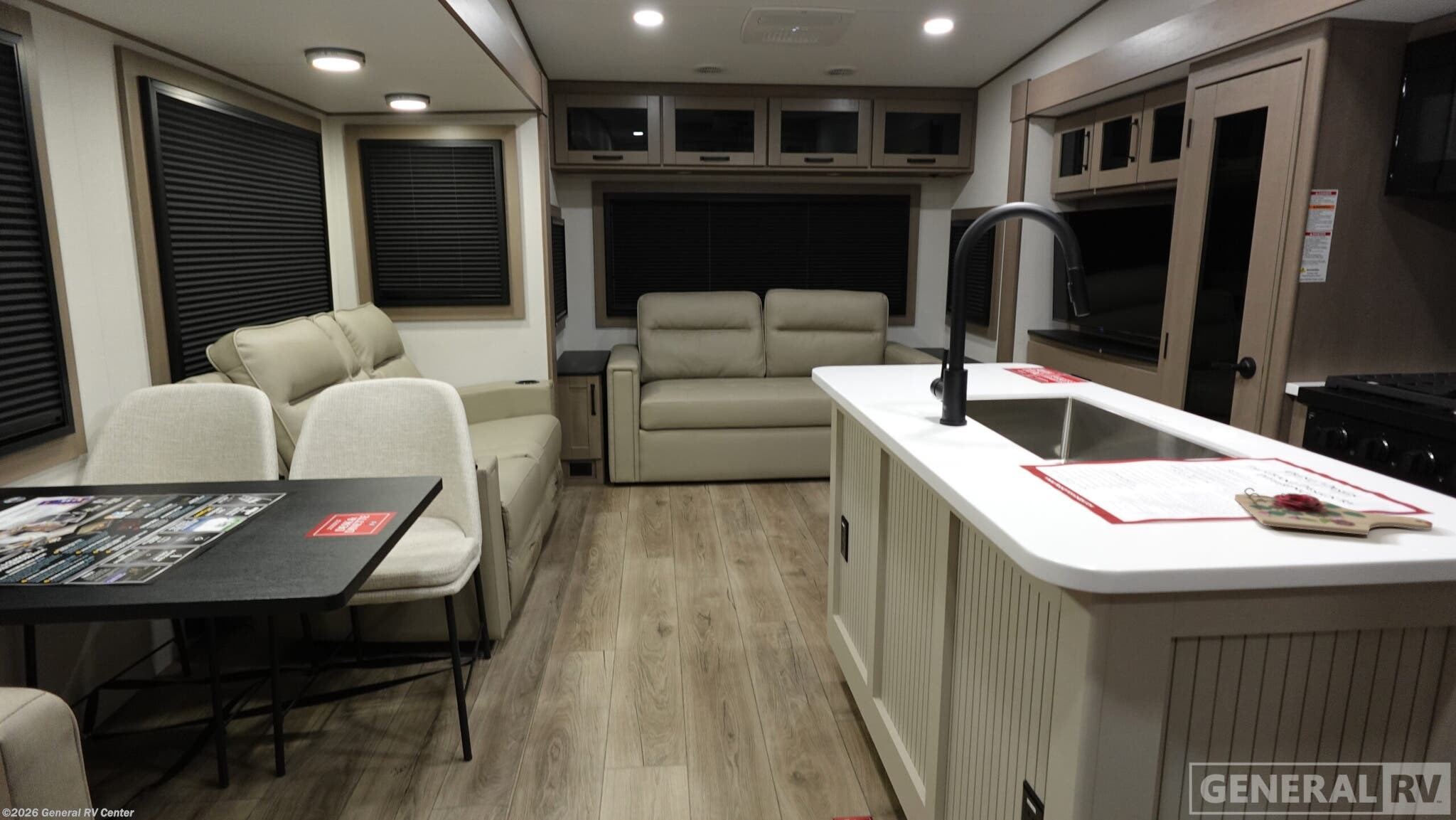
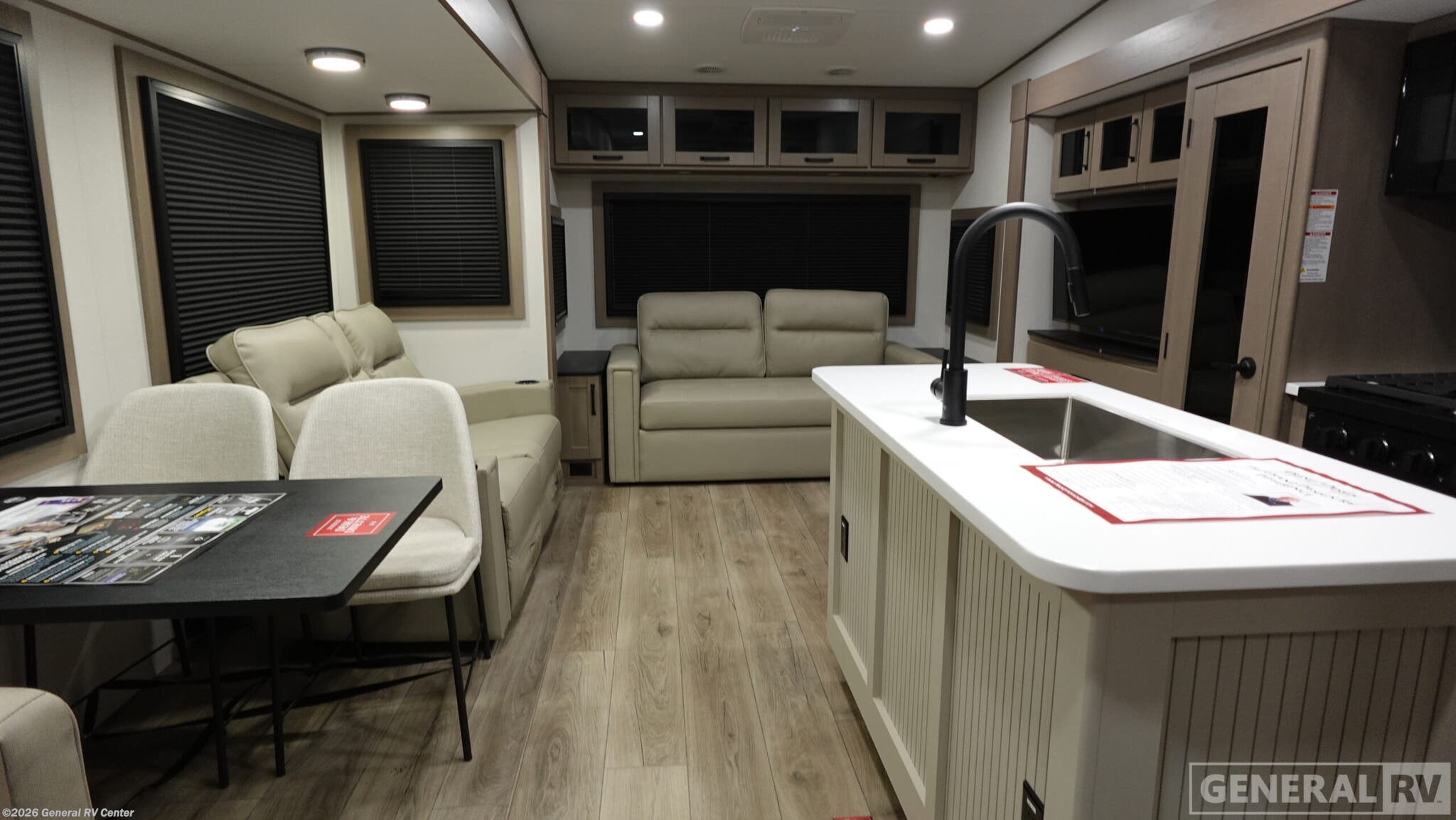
- cutting board [1234,487,1433,536]
